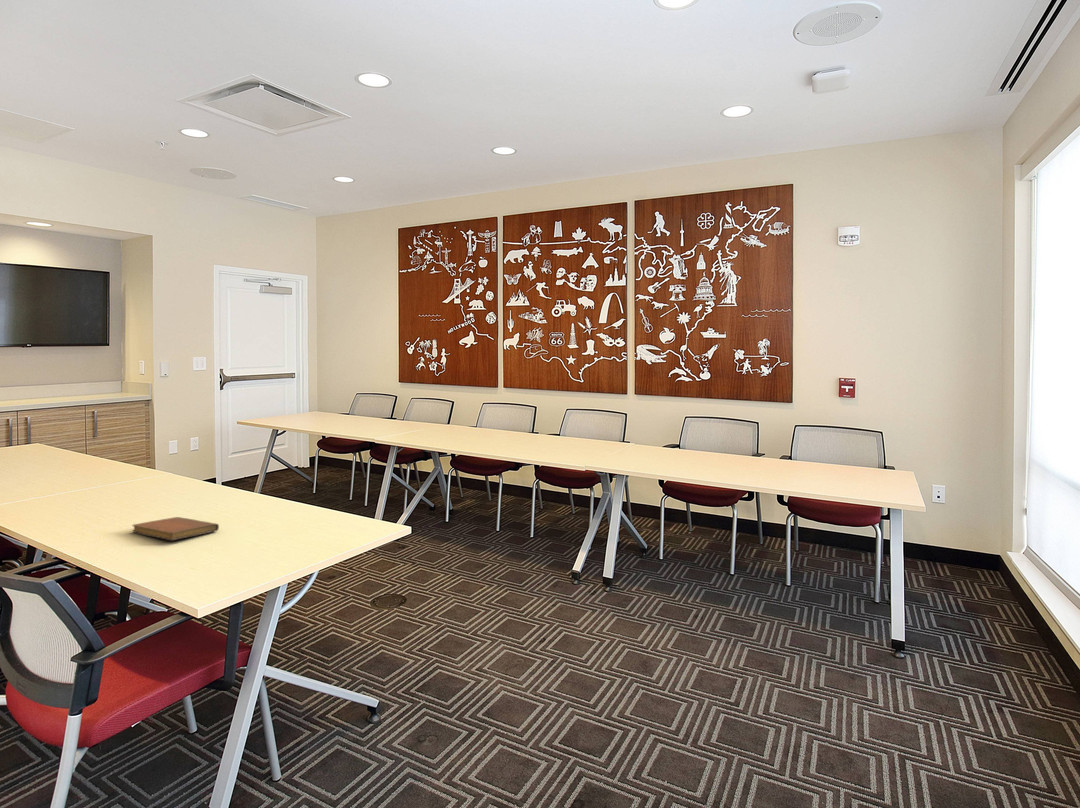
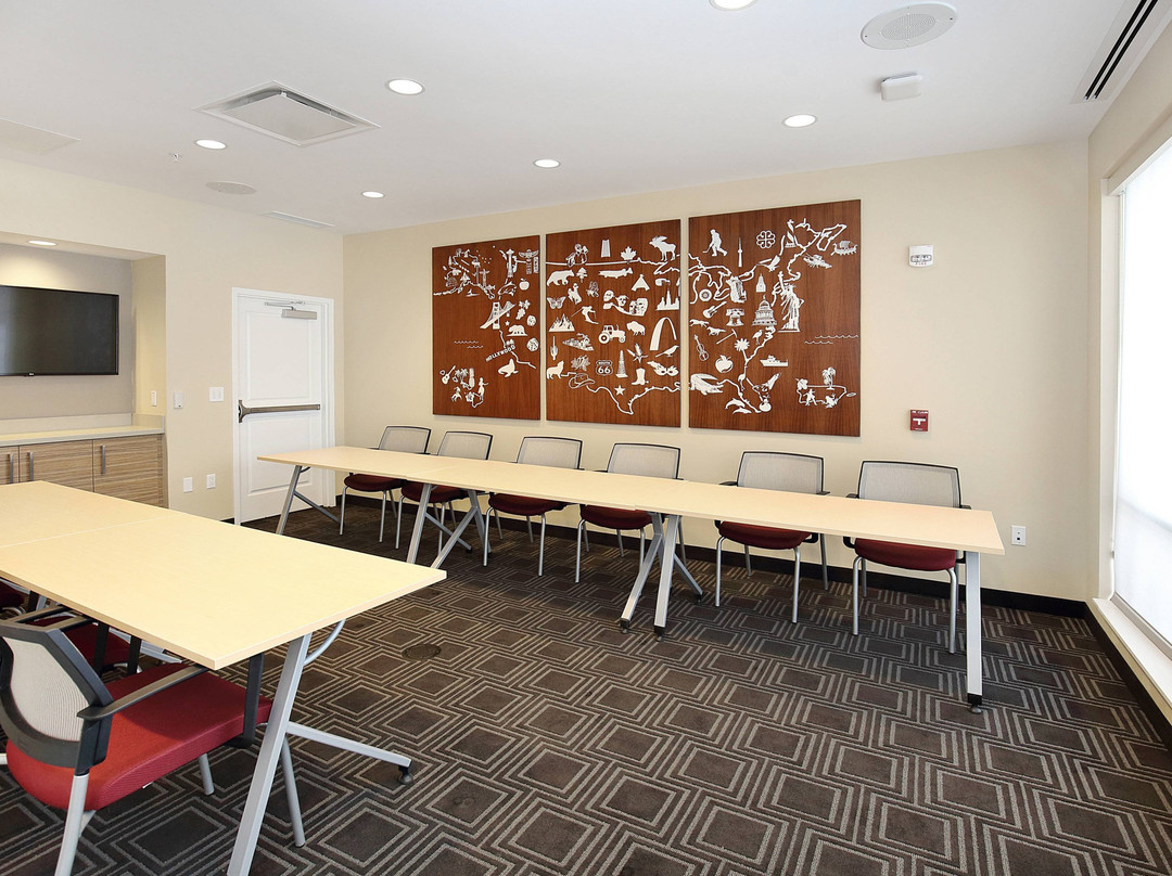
- notebook [131,516,220,541]
